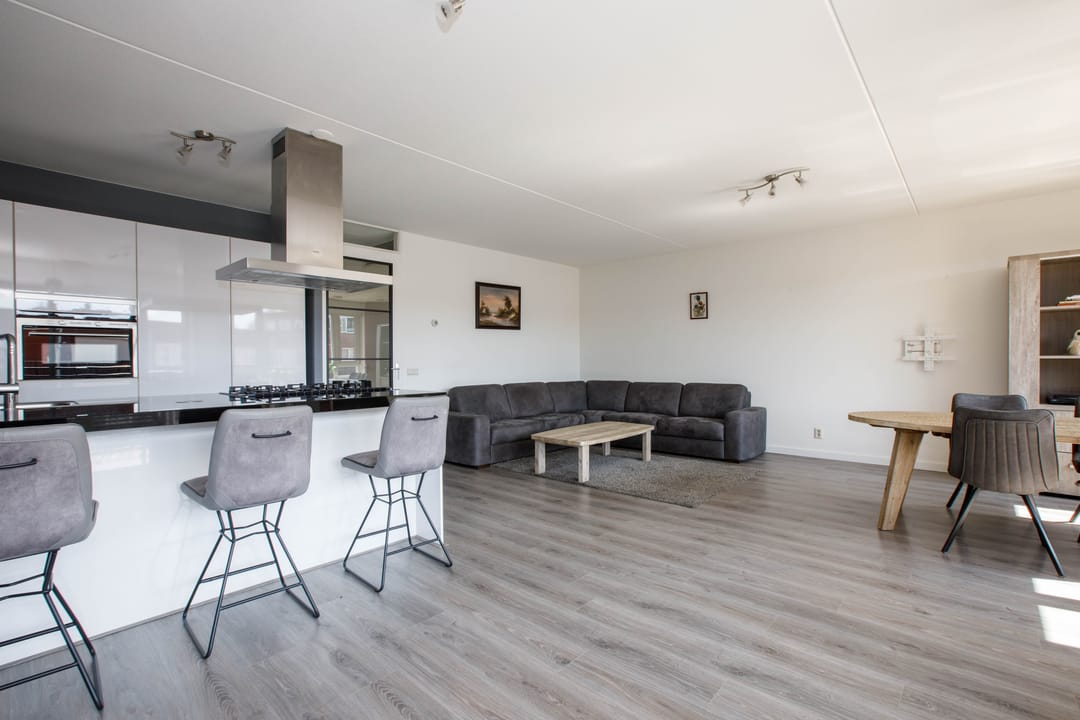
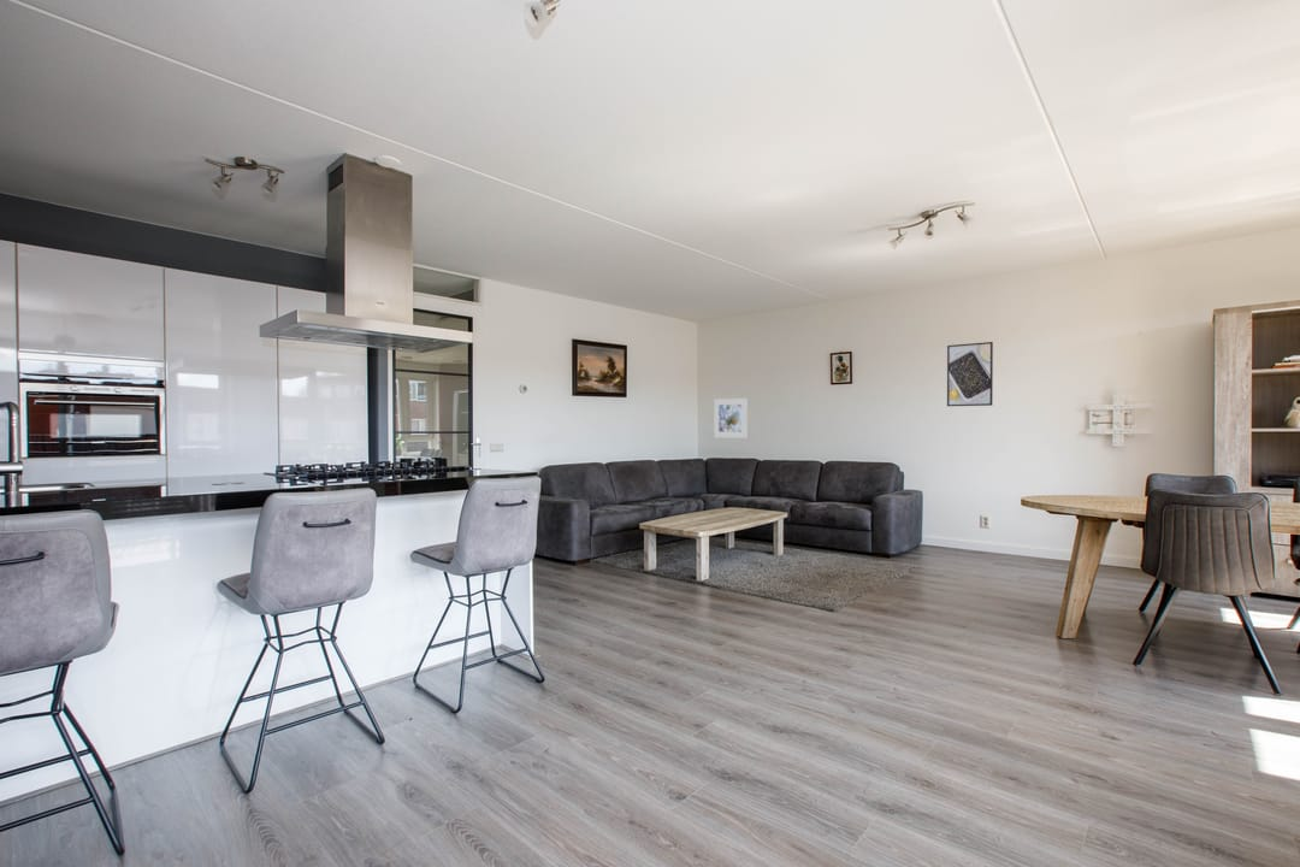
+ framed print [946,341,994,407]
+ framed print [713,396,749,440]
